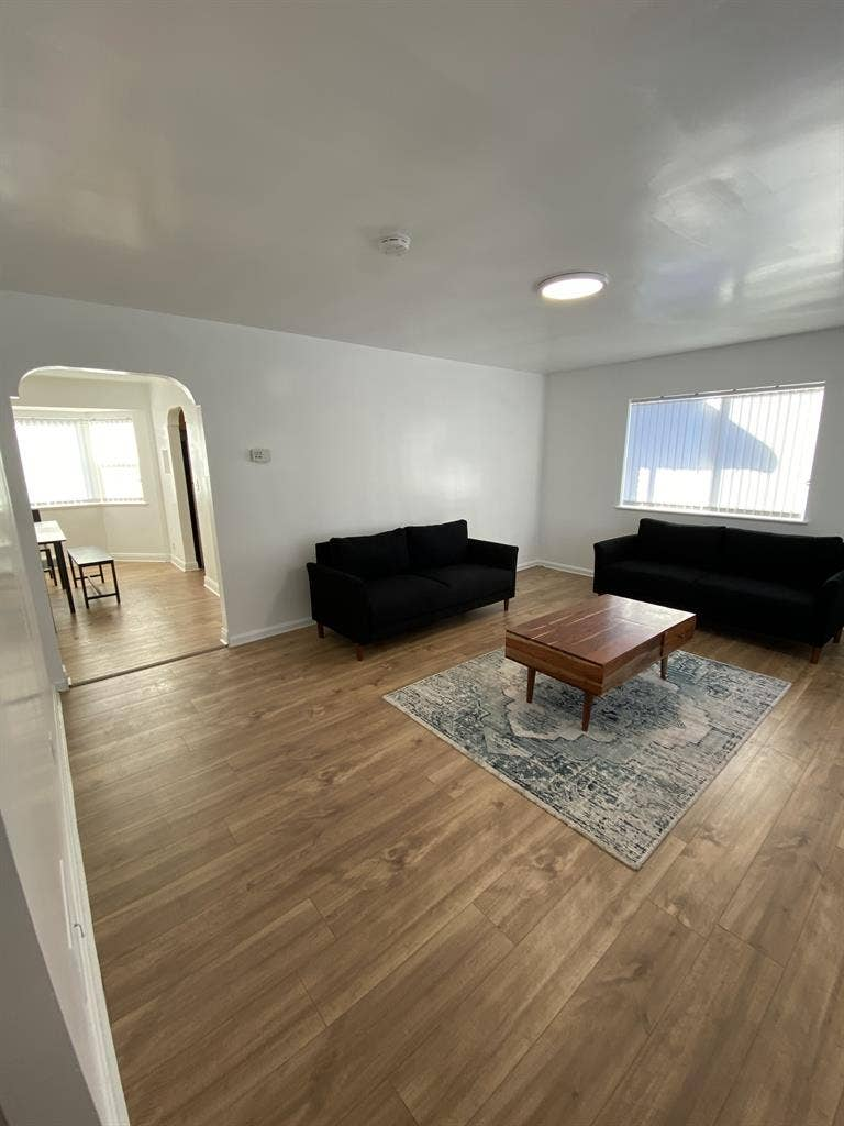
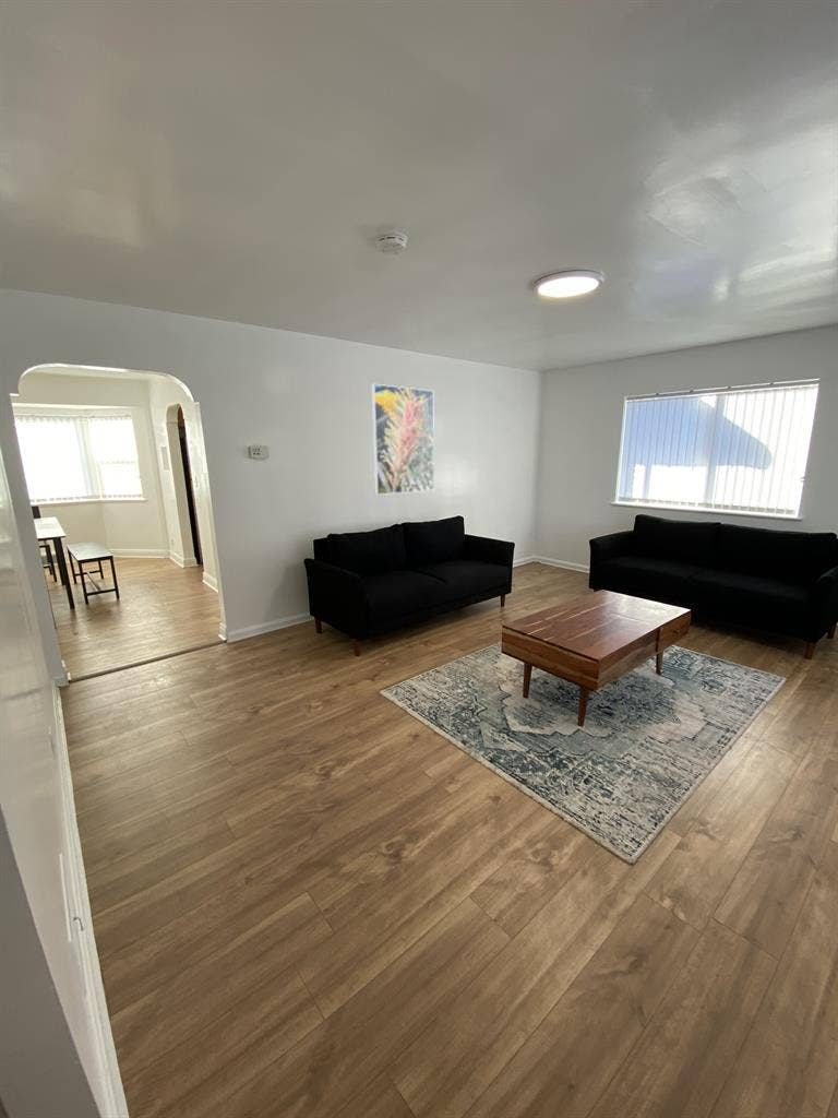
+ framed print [371,383,435,496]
